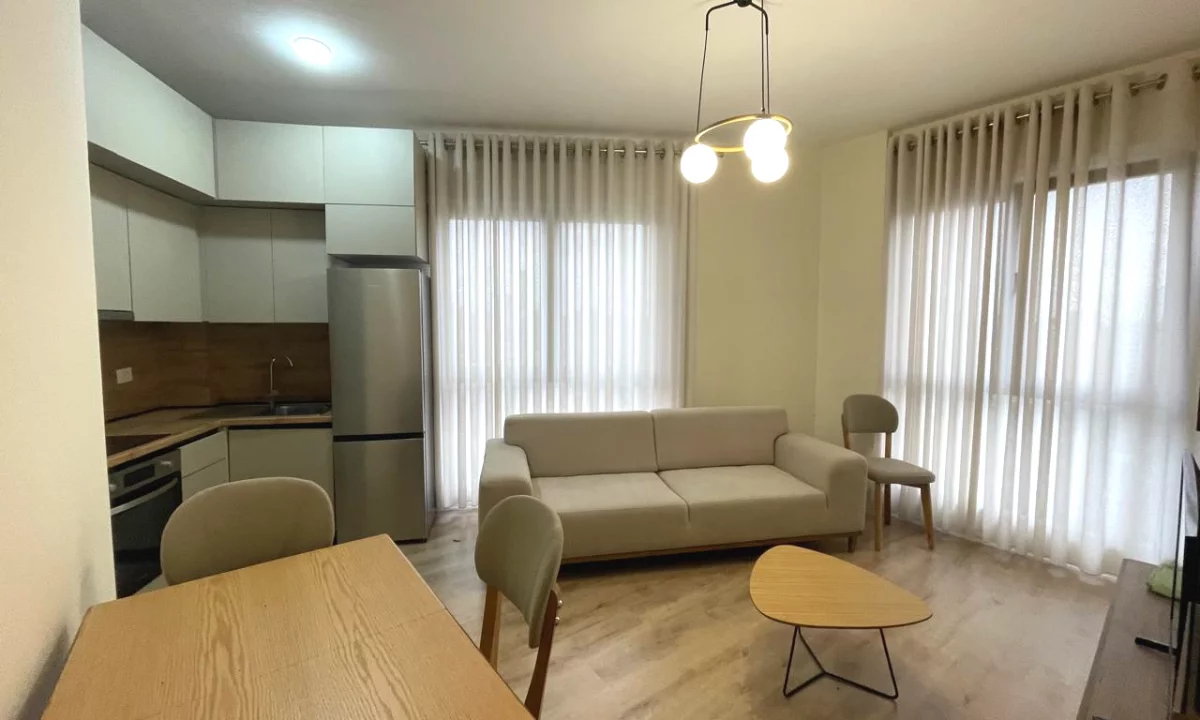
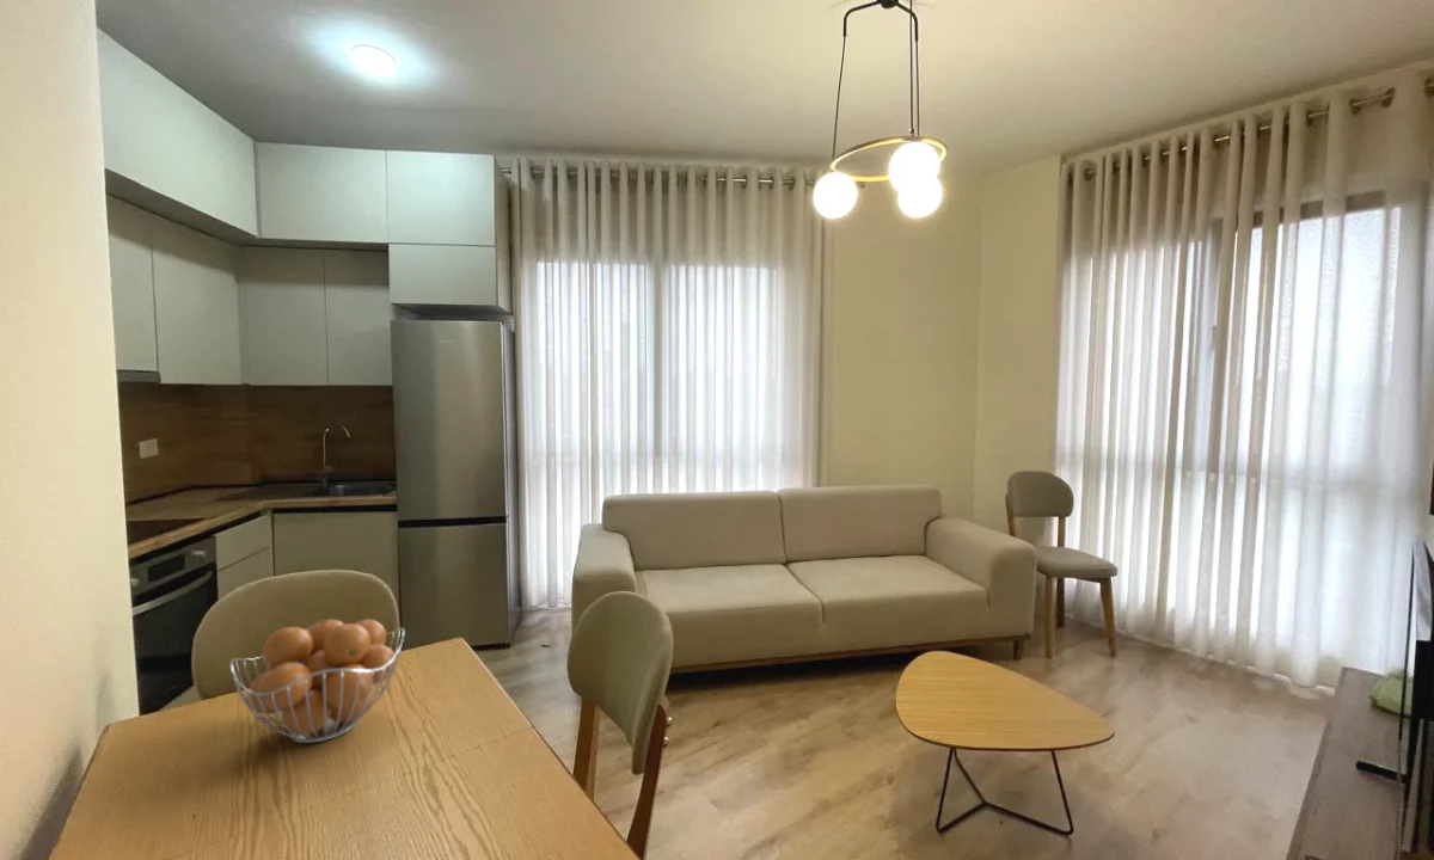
+ fruit basket [228,618,405,744]
